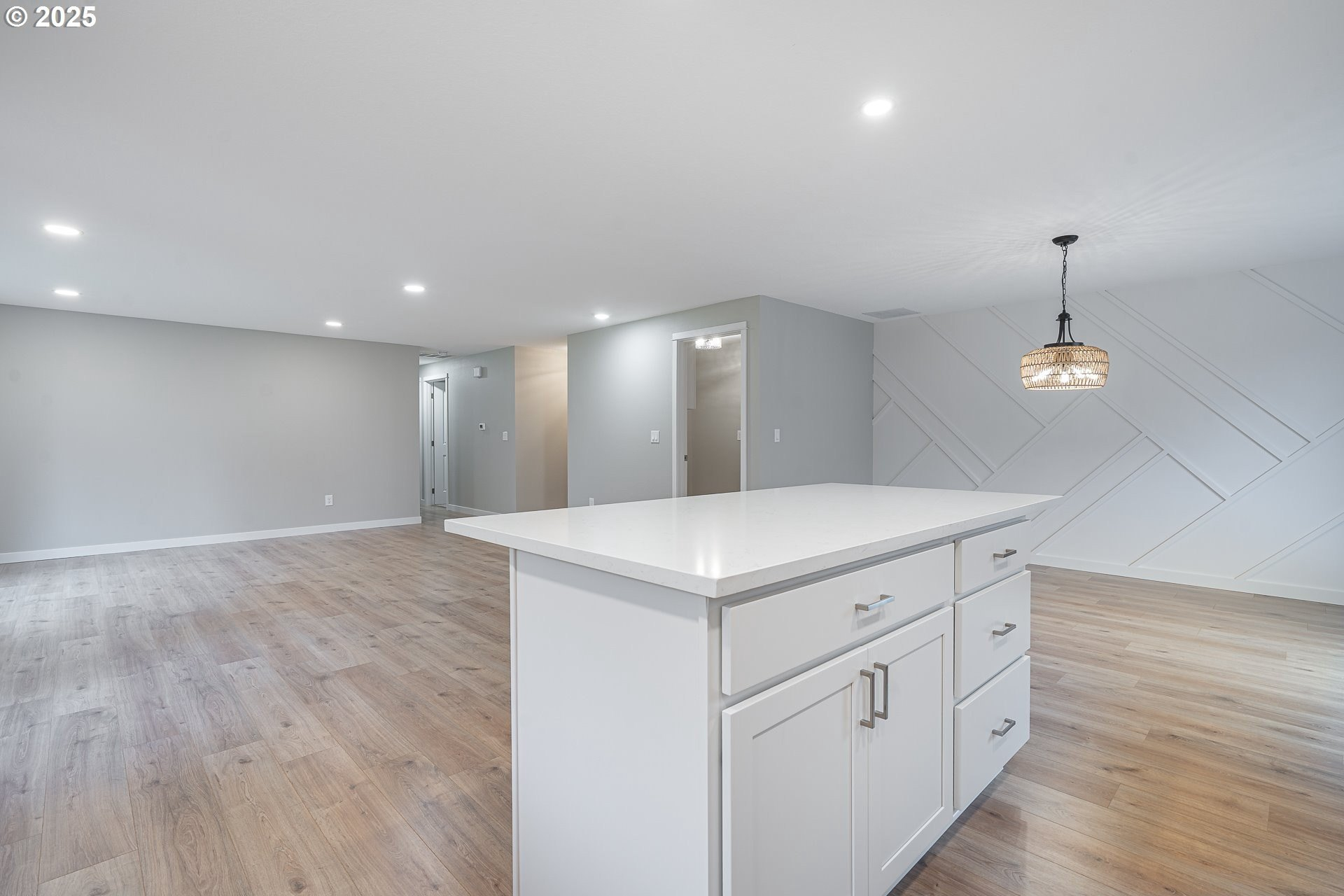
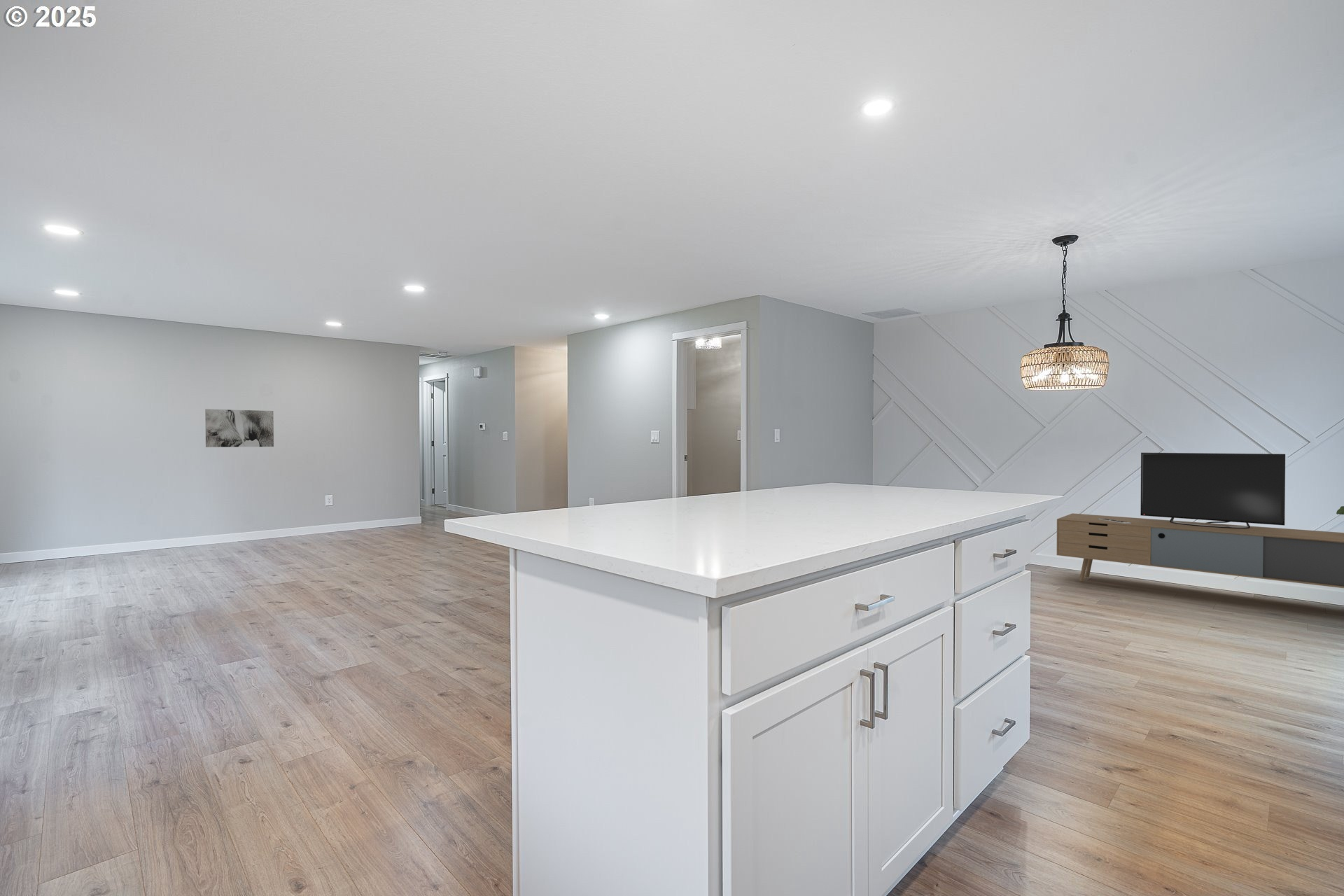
+ media console [1056,452,1344,589]
+ wall art [204,408,274,448]
